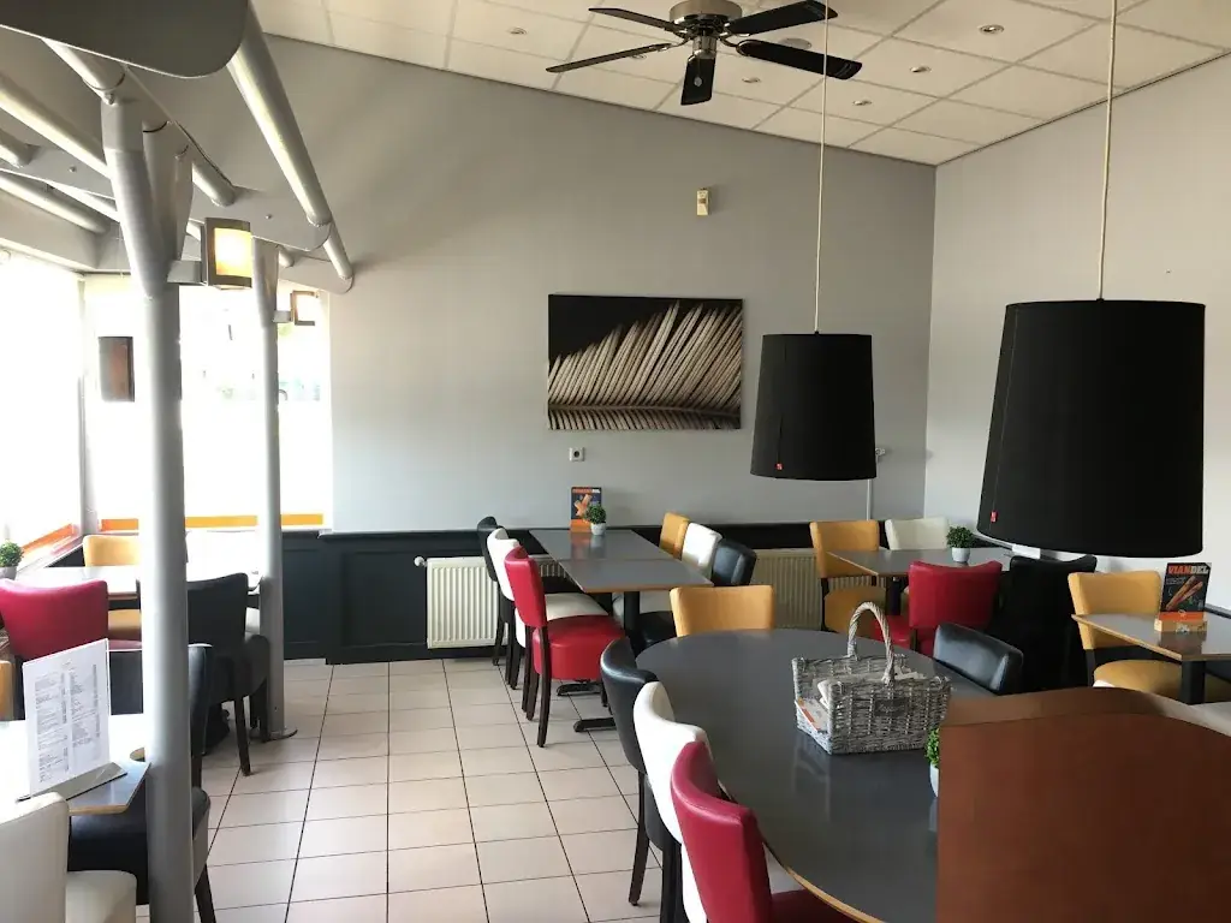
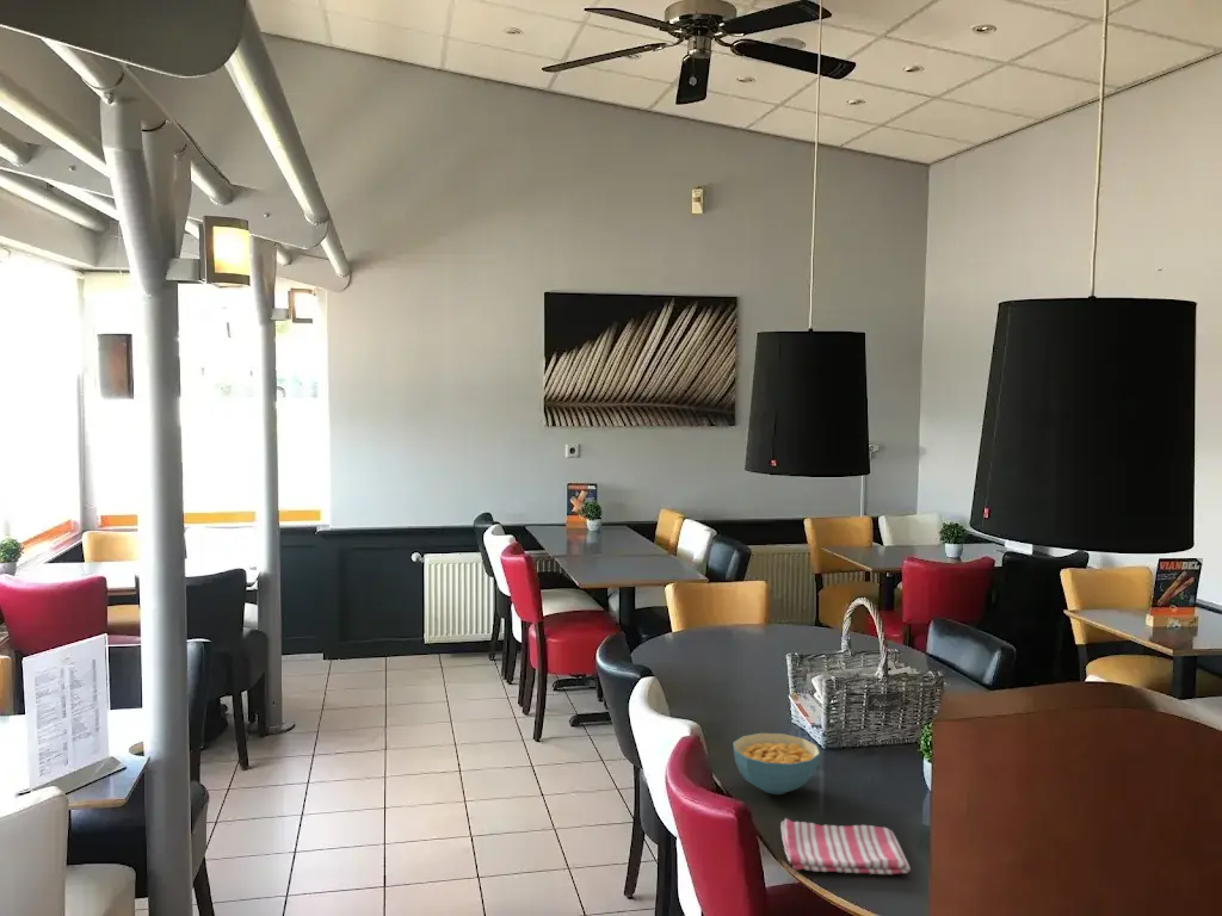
+ dish towel [779,817,912,875]
+ cereal bowl [732,732,821,796]
